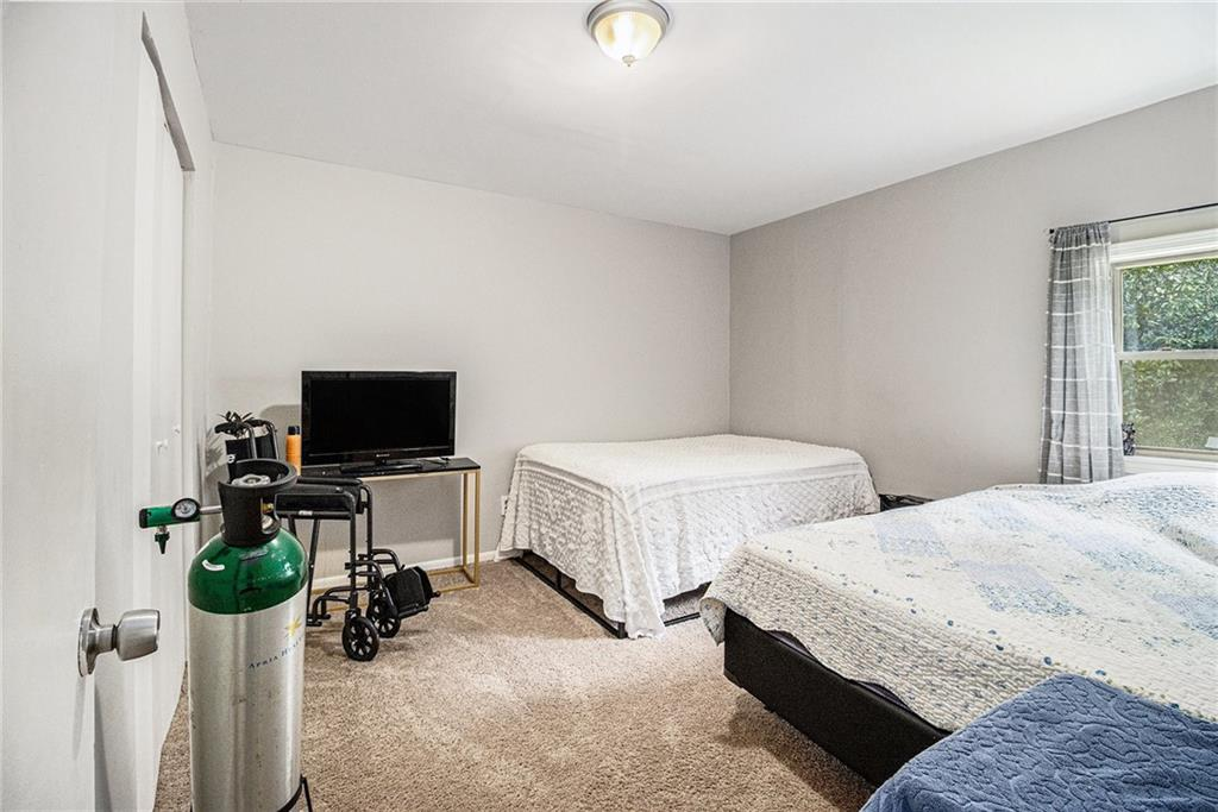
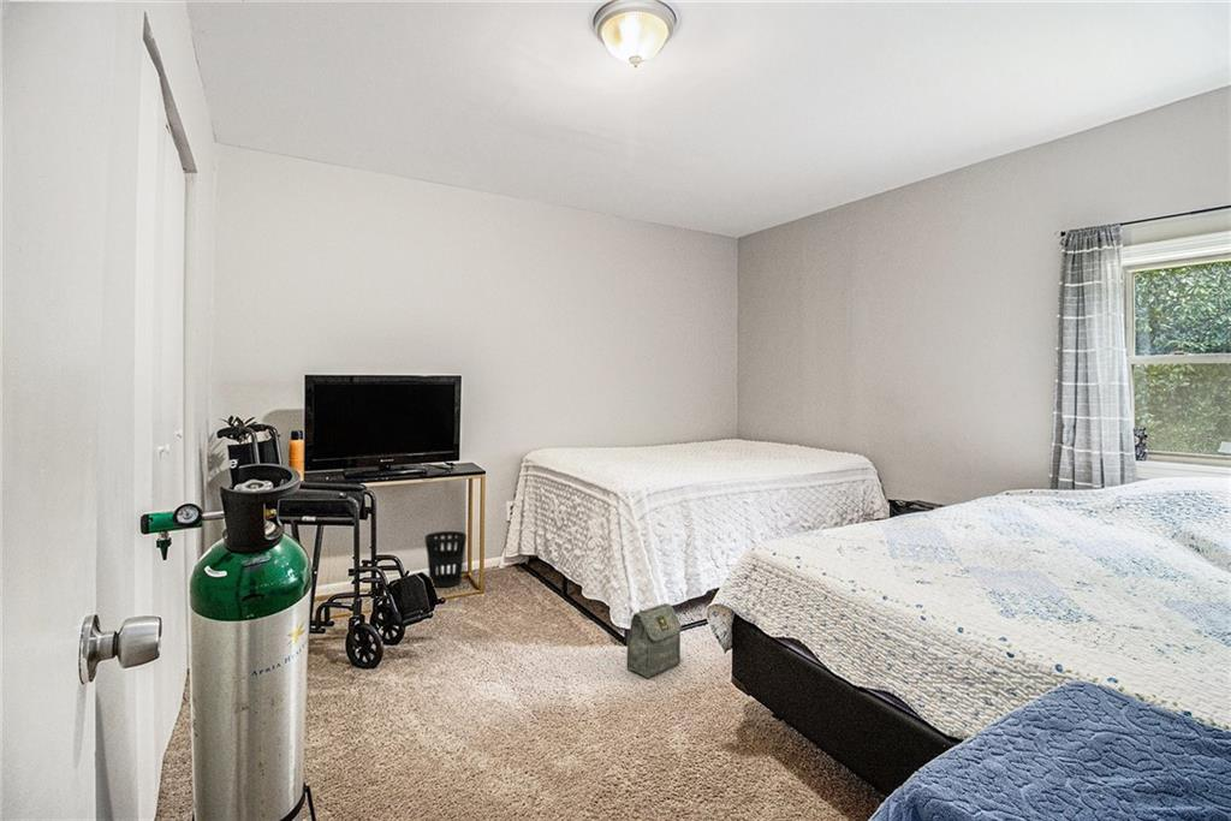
+ bag [626,602,683,679]
+ wastebasket [424,530,468,588]
